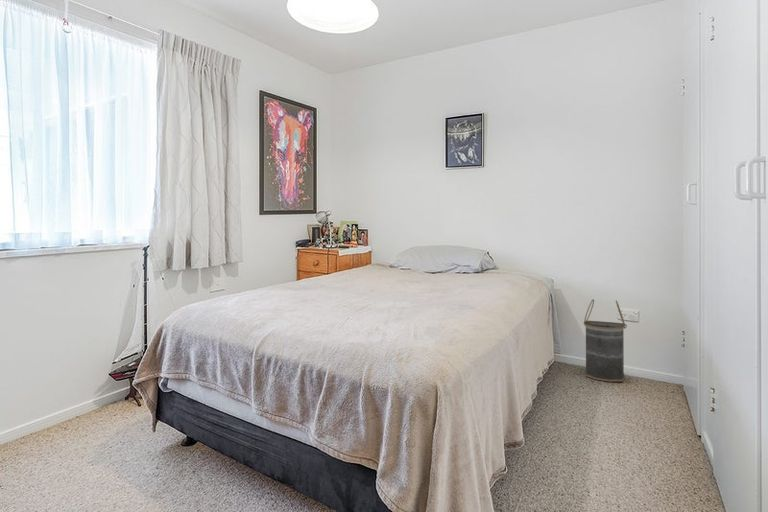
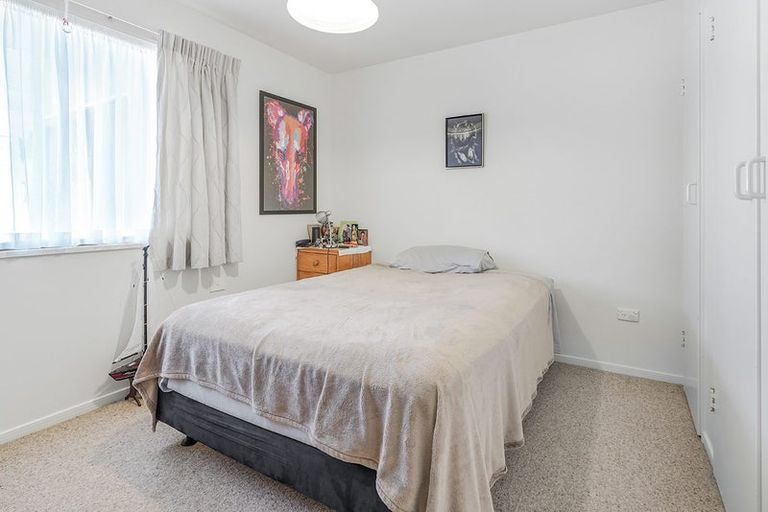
- basket [583,298,628,383]
